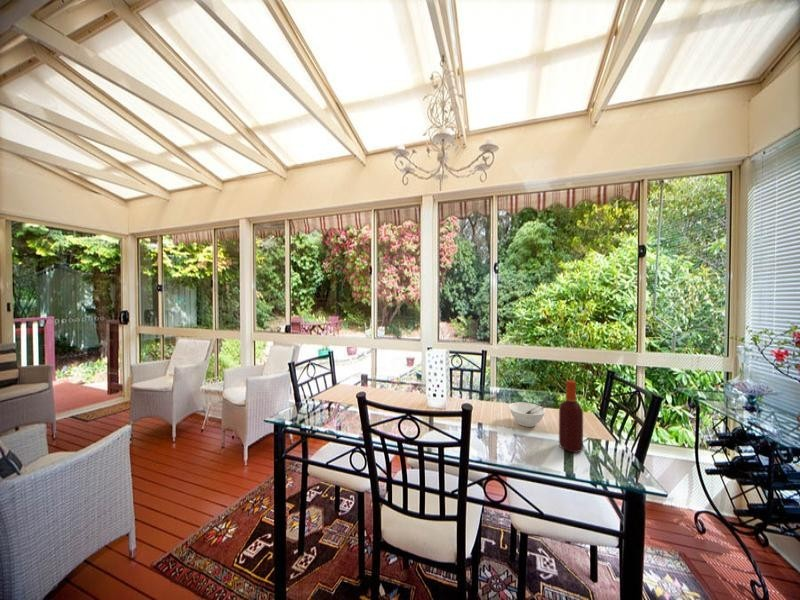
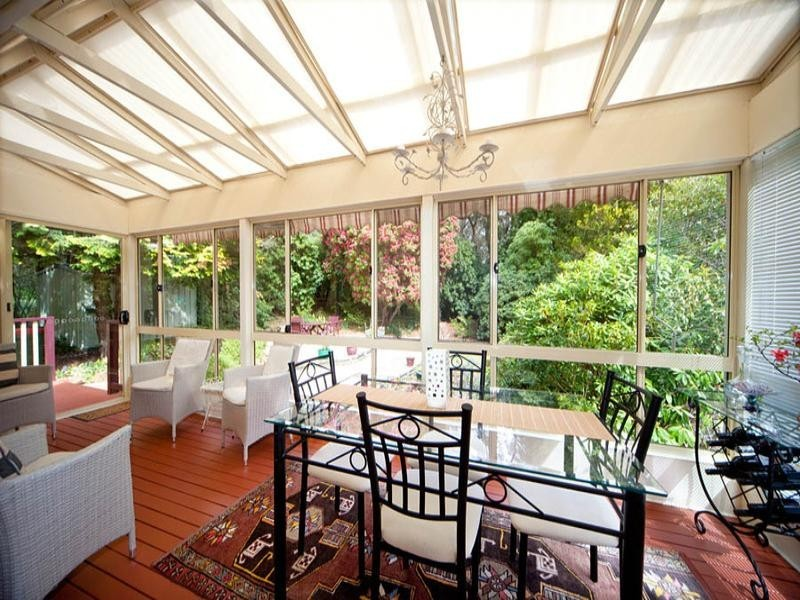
- bowl [508,397,552,428]
- bottle [558,379,584,454]
